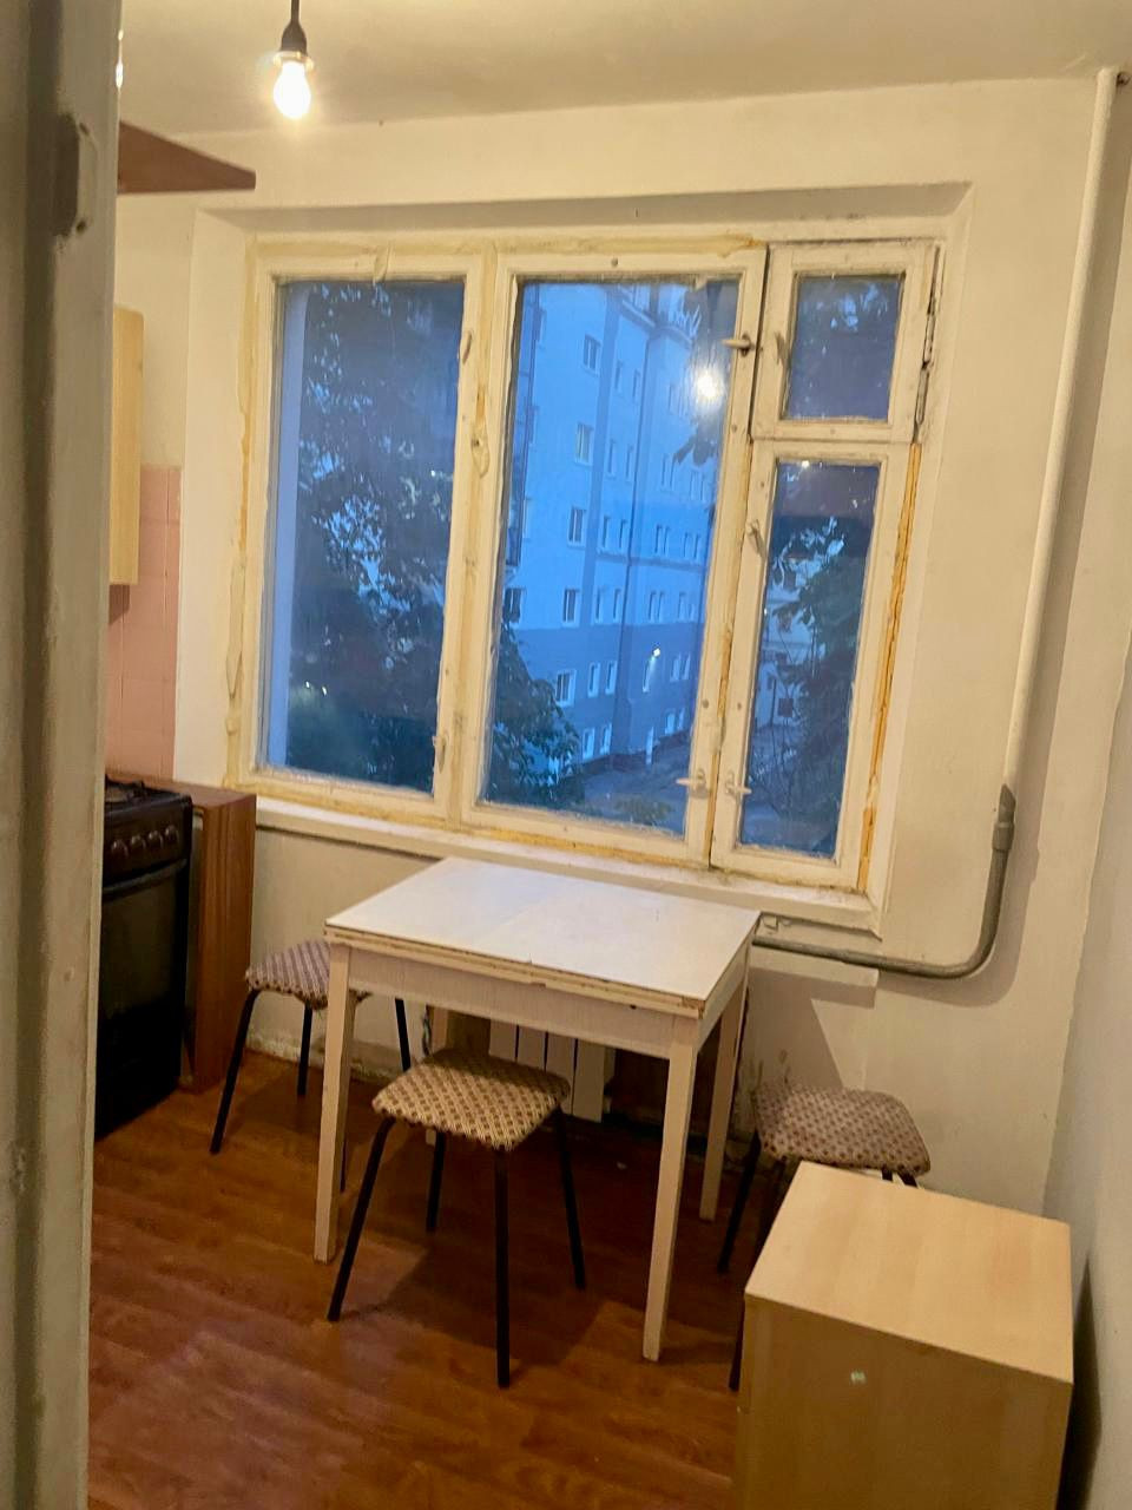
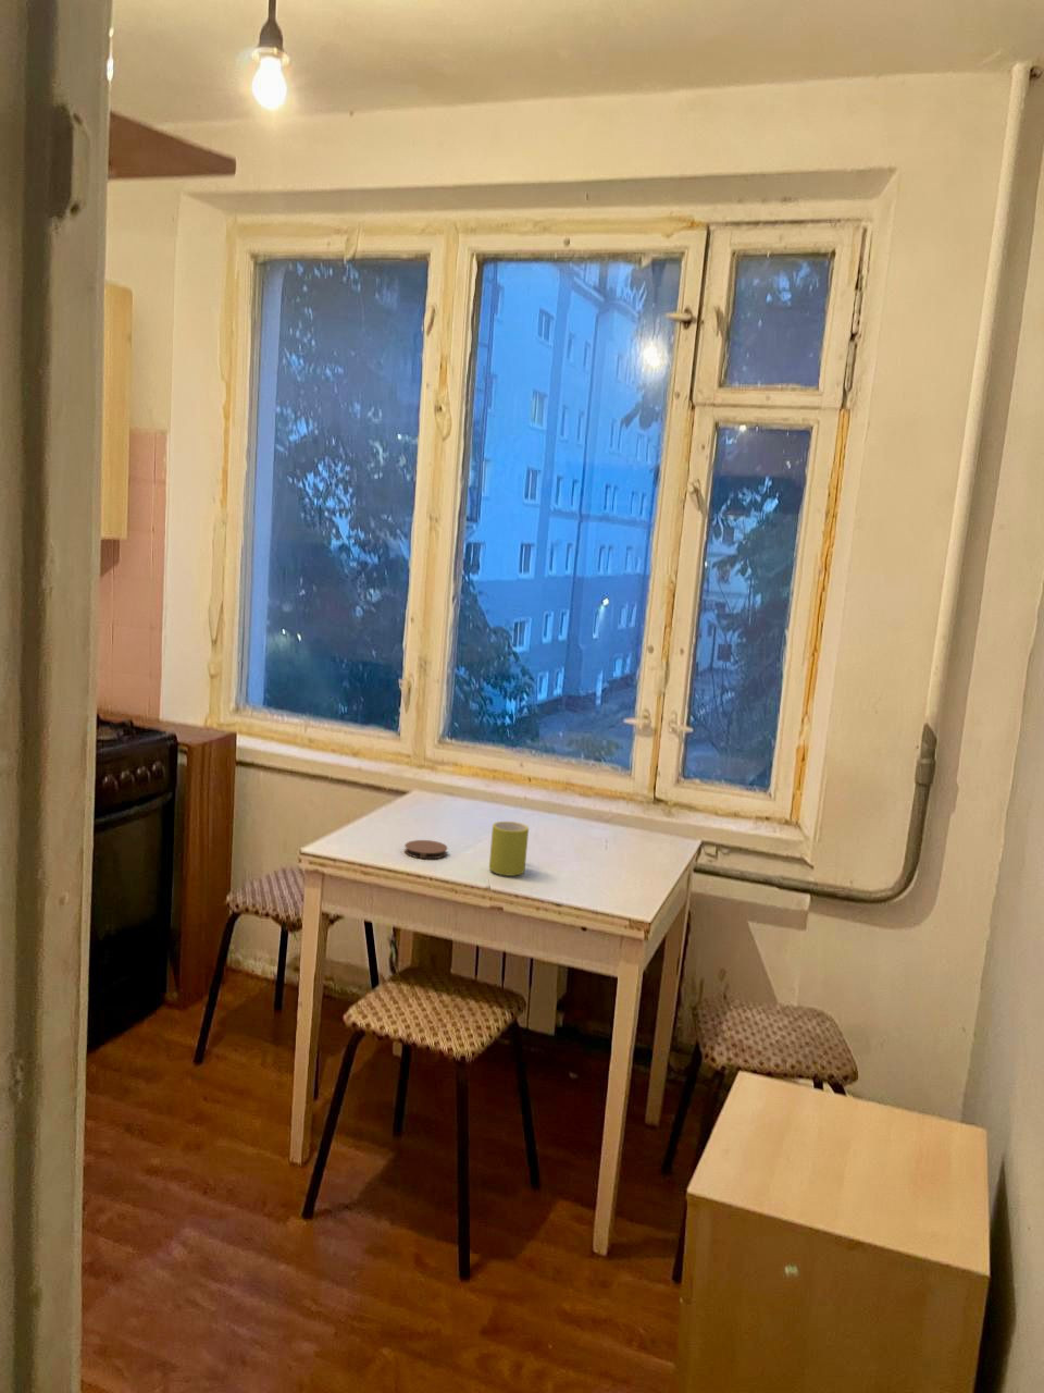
+ mug [488,820,530,877]
+ coaster [404,839,449,860]
